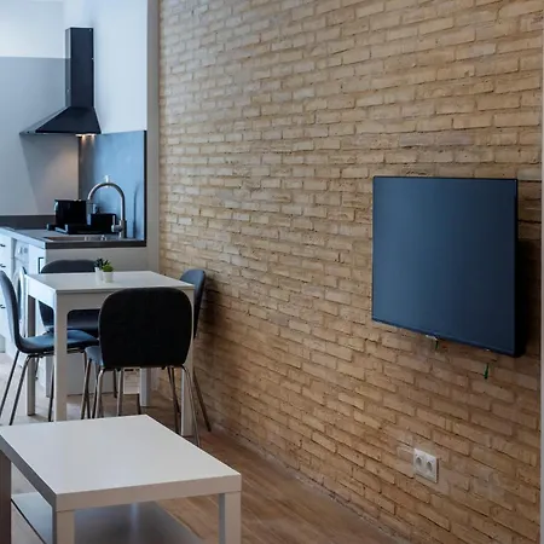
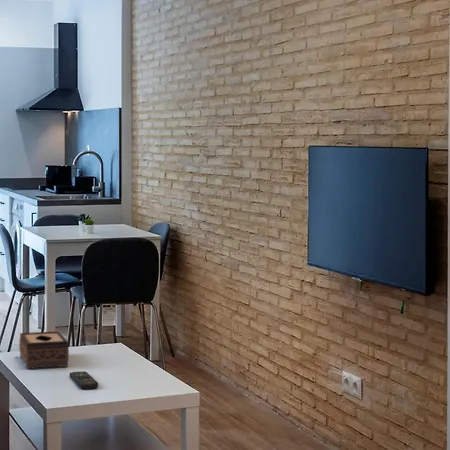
+ tissue box [18,330,70,370]
+ remote control [68,370,99,390]
